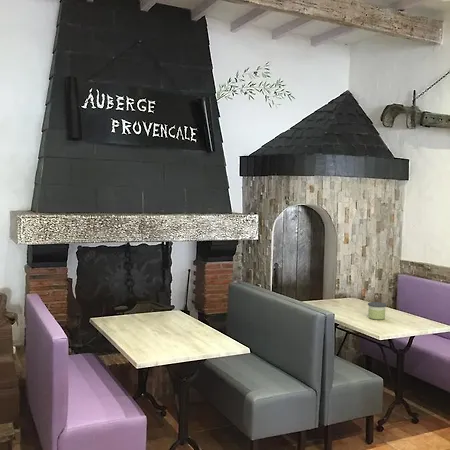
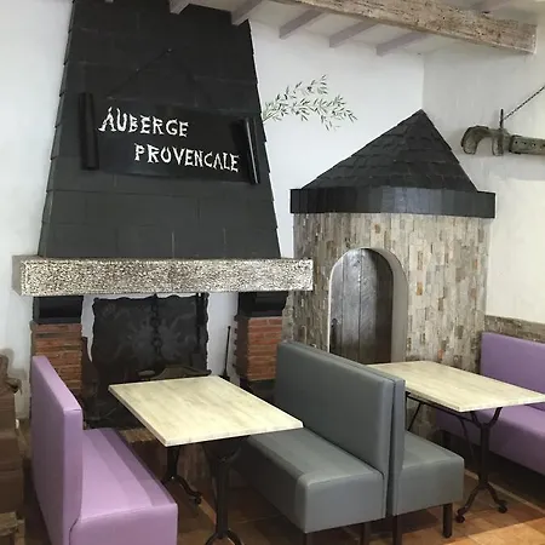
- candle [367,301,387,321]
